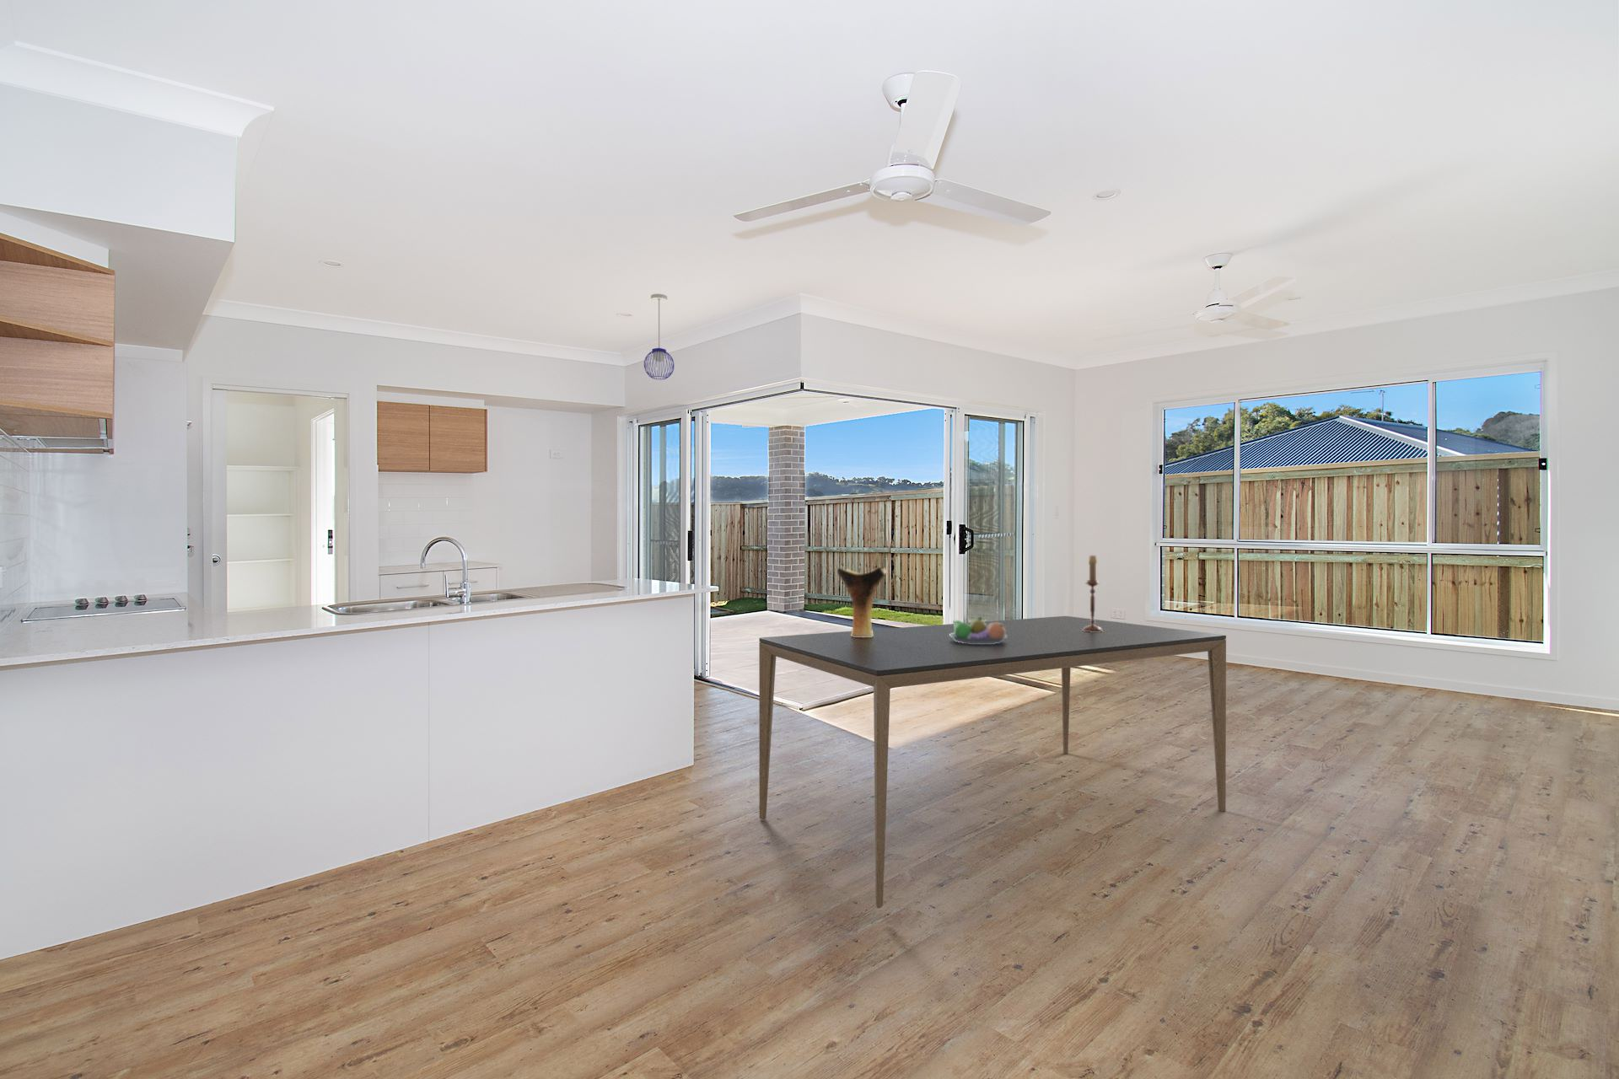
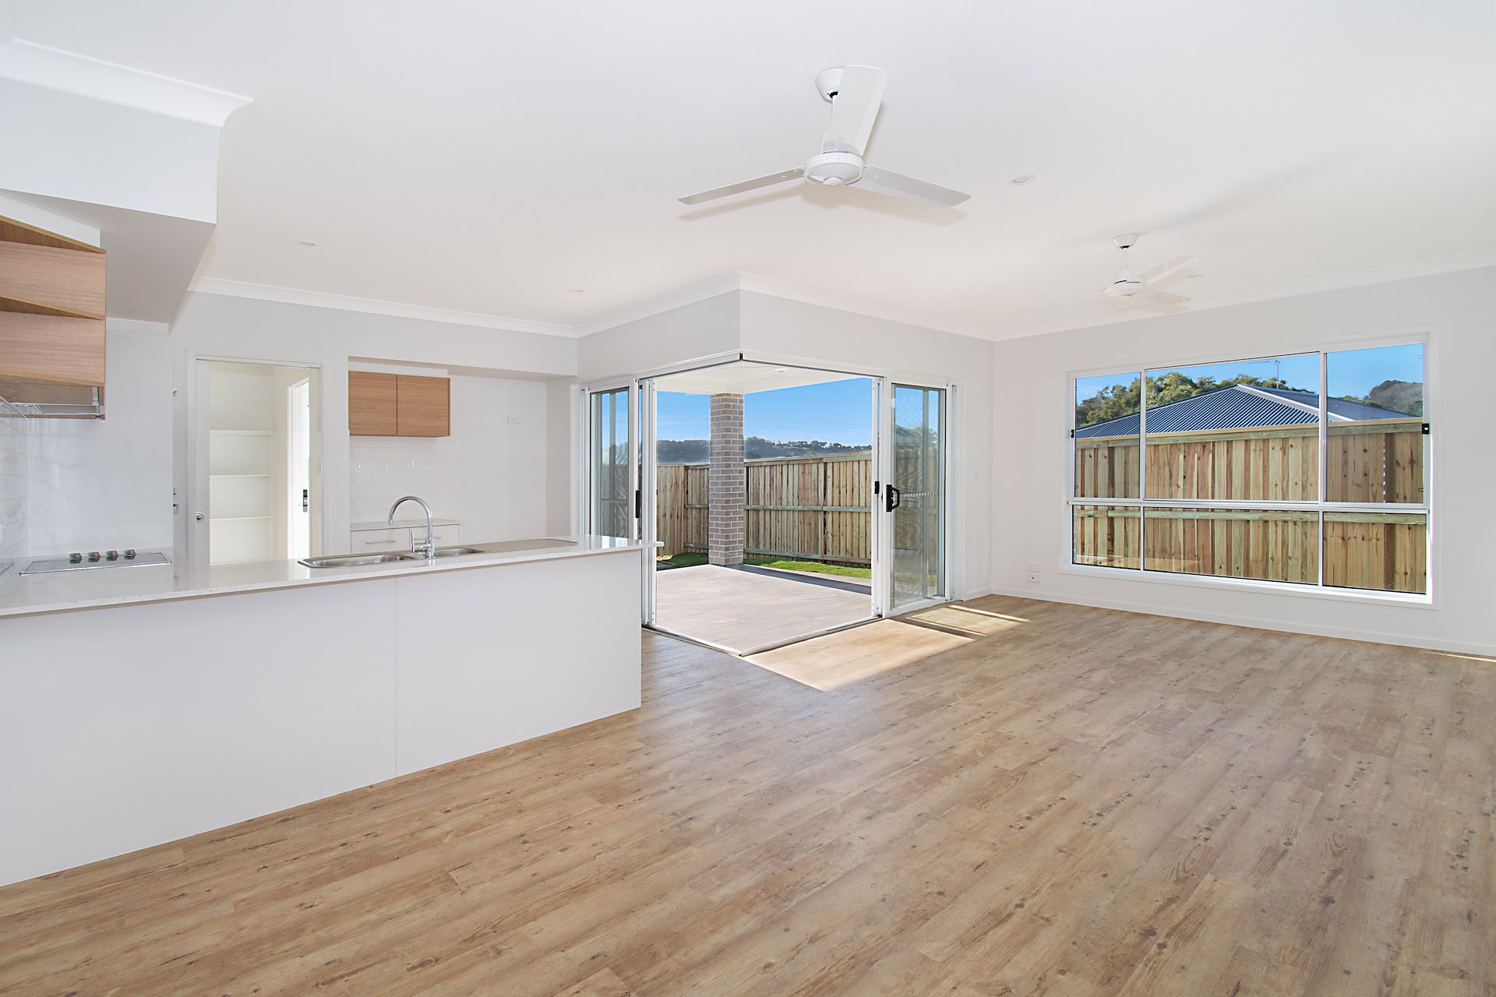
- fruit bowl [949,615,1007,644]
- dining table [758,615,1228,909]
- candlestick [1082,552,1102,632]
- vase [836,566,888,637]
- pendant light [643,294,675,381]
